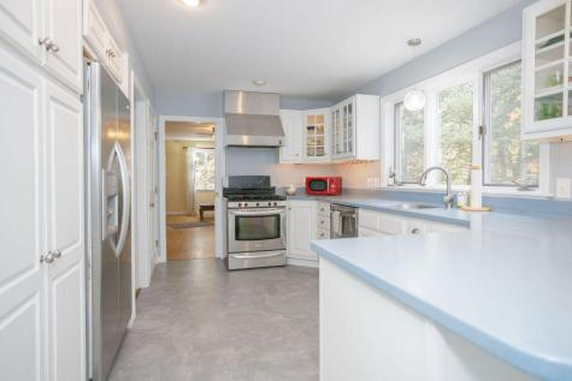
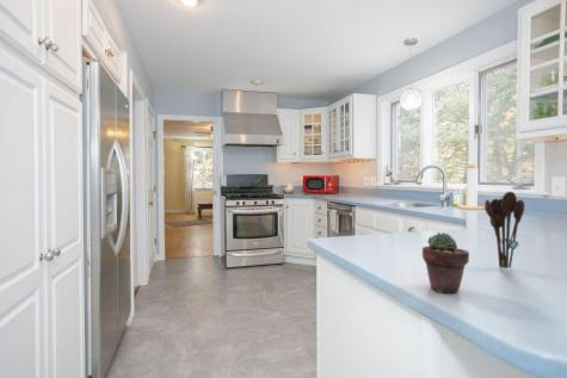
+ utensil holder [483,191,525,269]
+ potted succulent [421,231,470,295]
